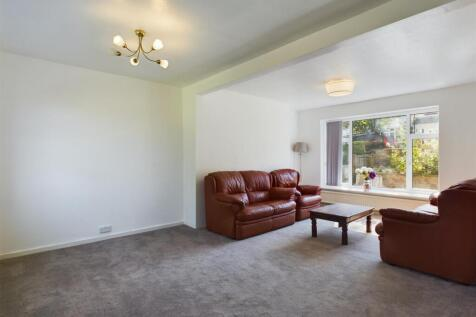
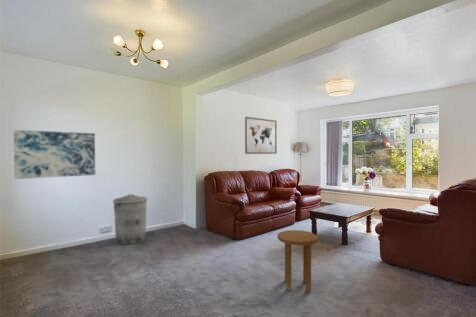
+ trash can [112,193,149,246]
+ wall art [244,116,278,155]
+ side table [276,229,319,293]
+ wall art [13,129,96,180]
